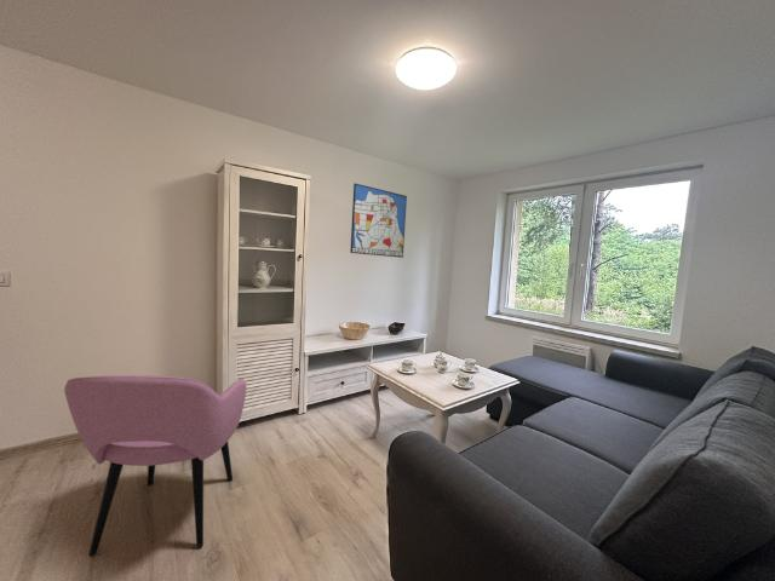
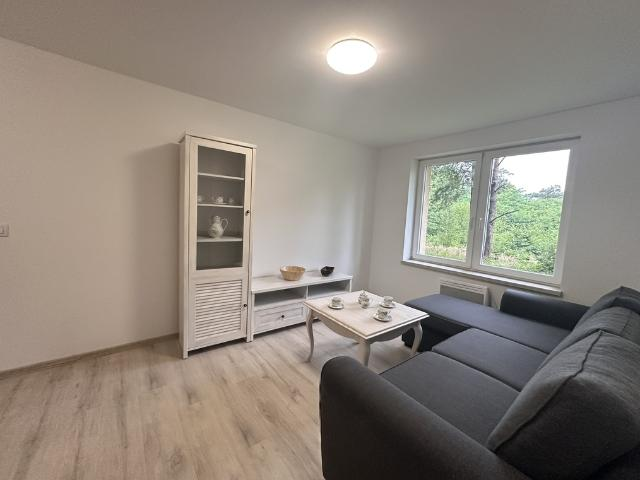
- armchair [63,374,247,557]
- wall art [349,183,408,259]
